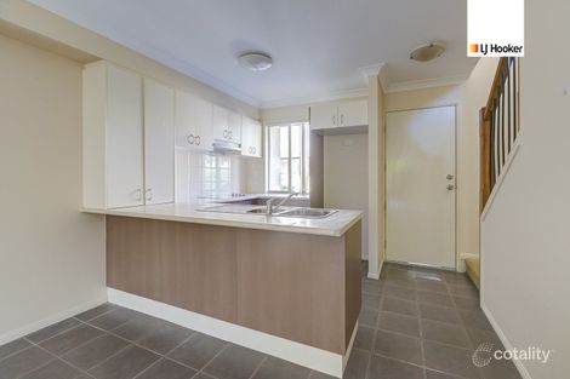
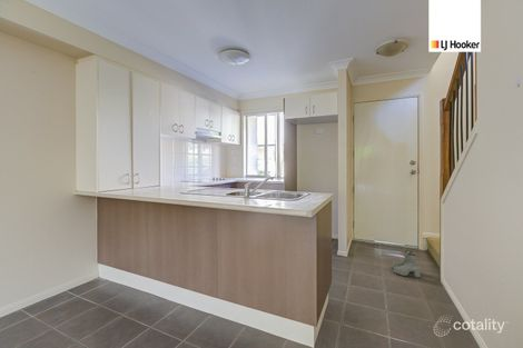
+ boots [392,250,422,279]
